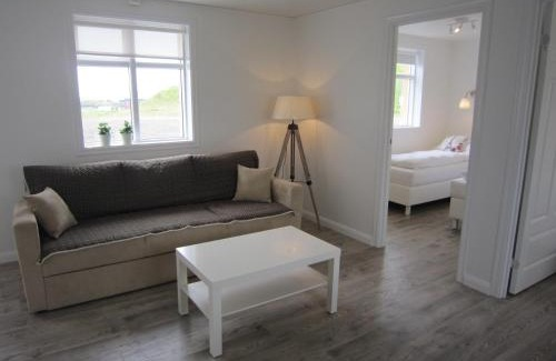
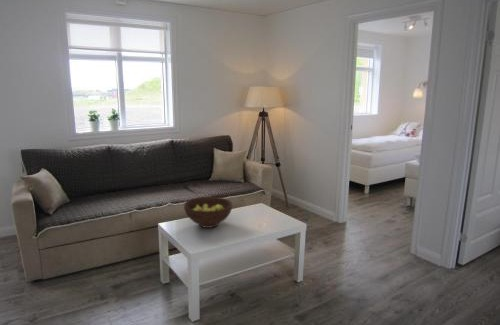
+ fruit bowl [183,196,233,229]
